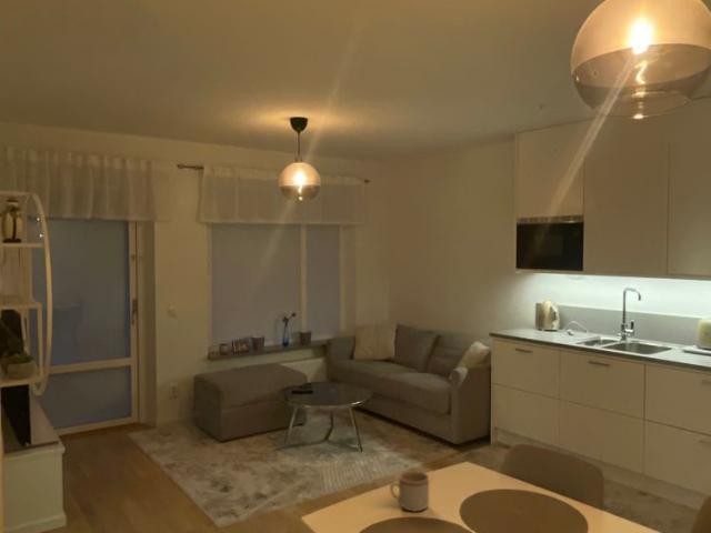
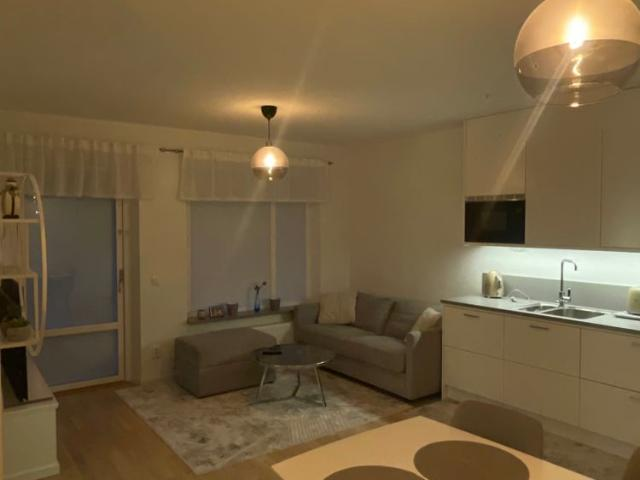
- mug [389,470,430,513]
